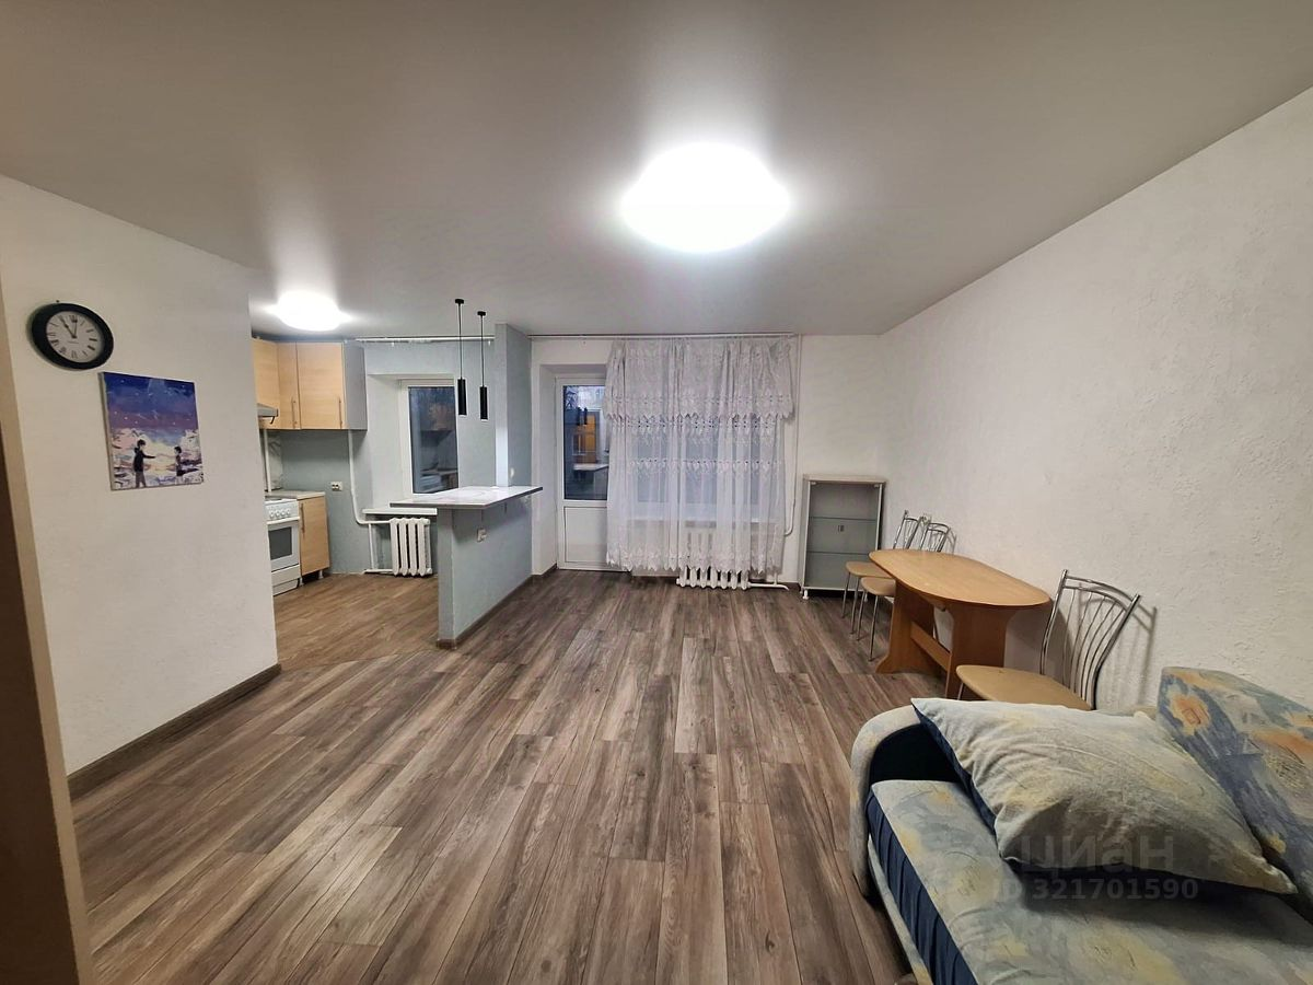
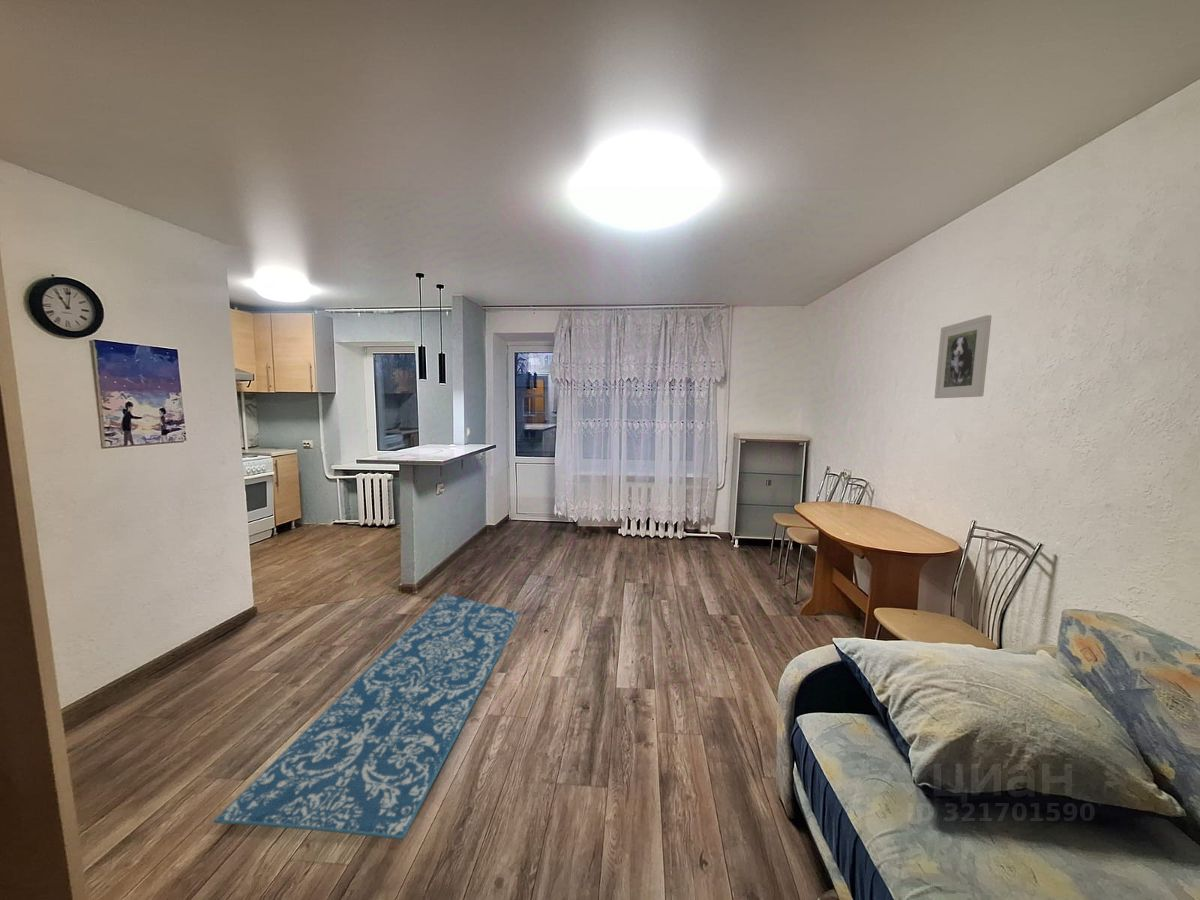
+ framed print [934,314,993,399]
+ rug [212,593,521,841]
